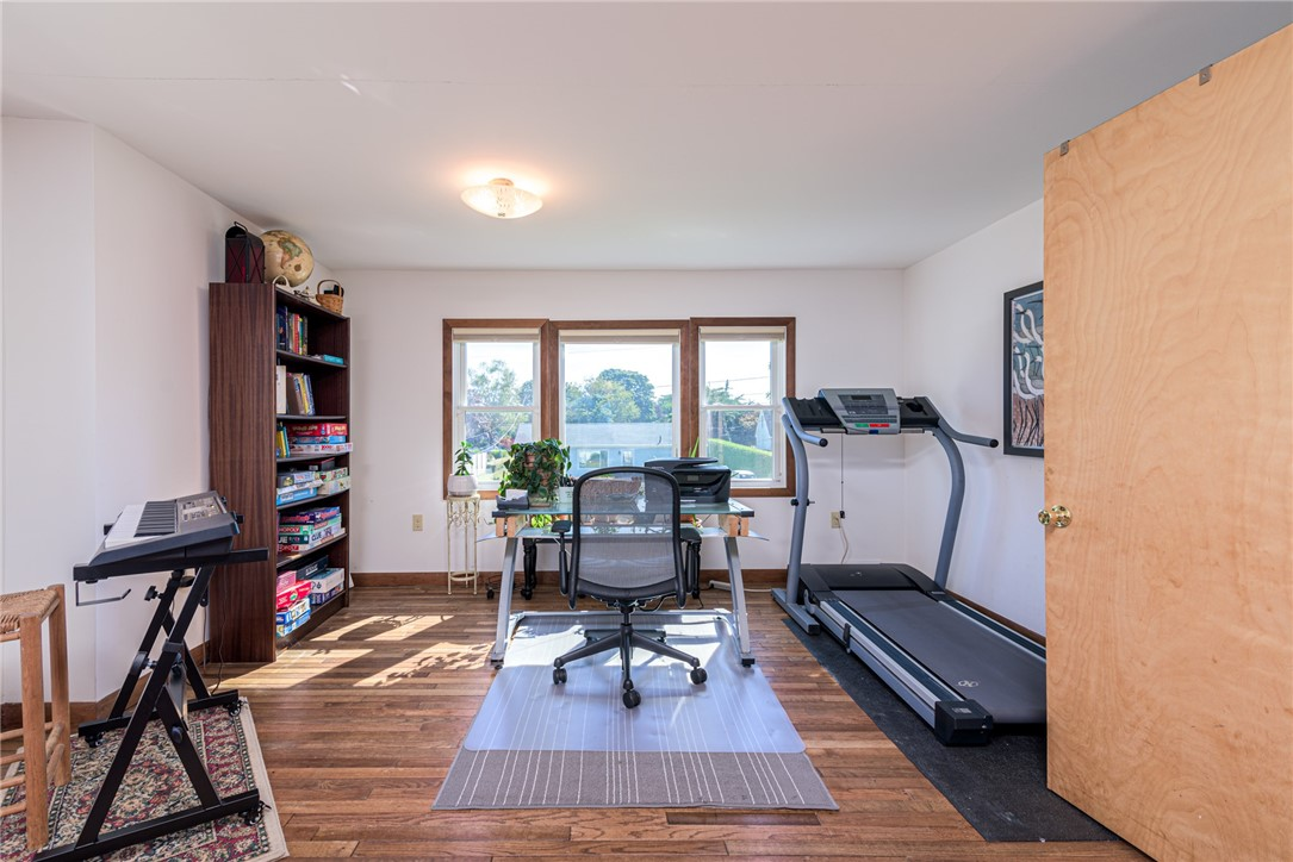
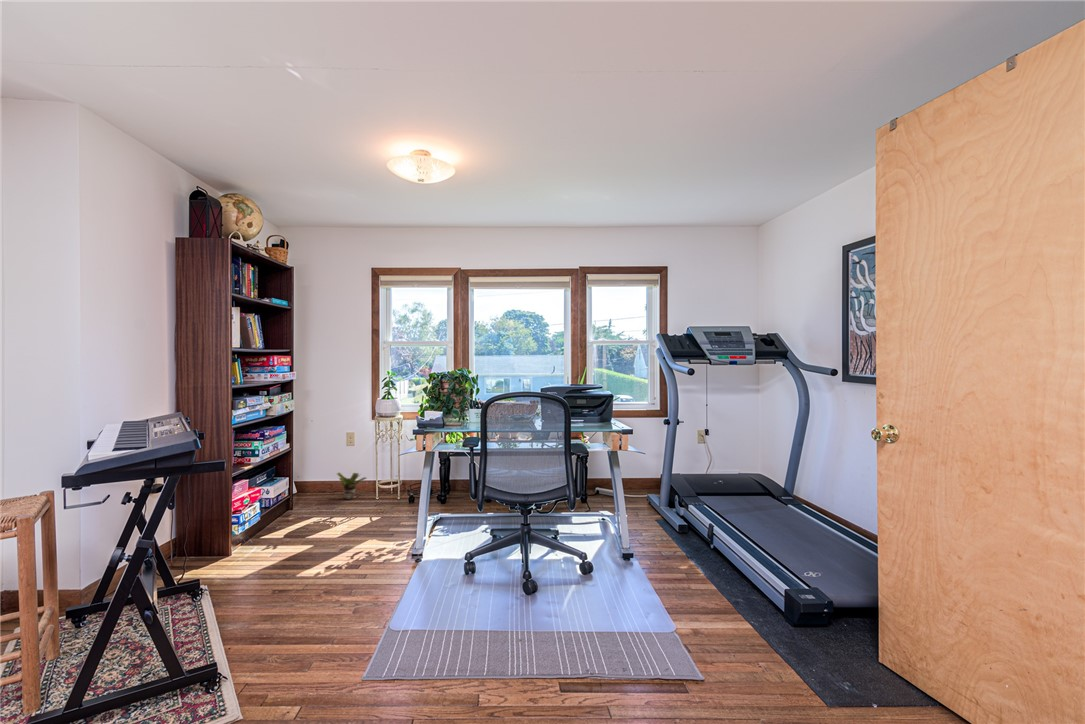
+ potted plant [336,471,368,500]
